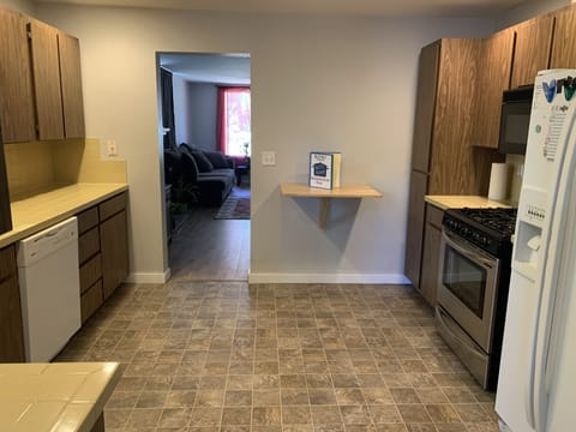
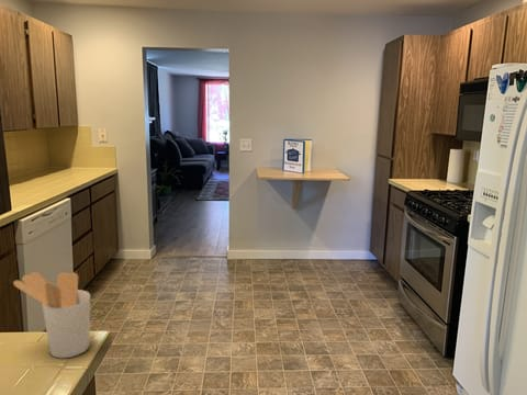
+ utensil holder [12,271,91,359]
